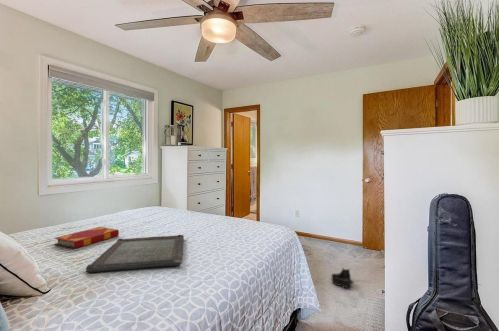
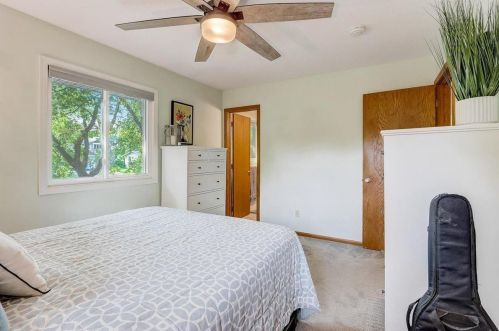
- boots [330,268,355,289]
- hardback book [54,226,120,250]
- serving tray [85,234,185,274]
